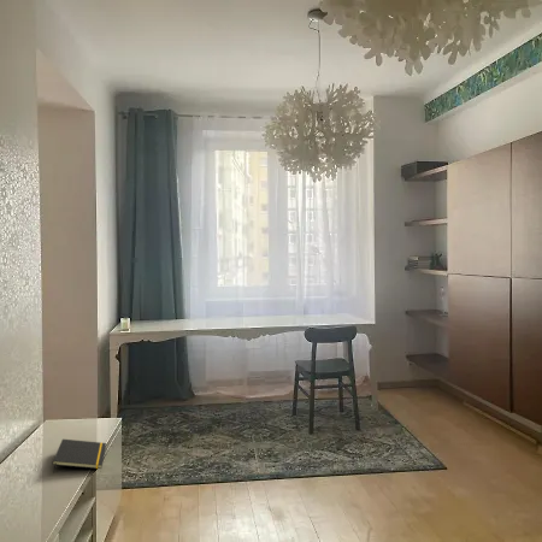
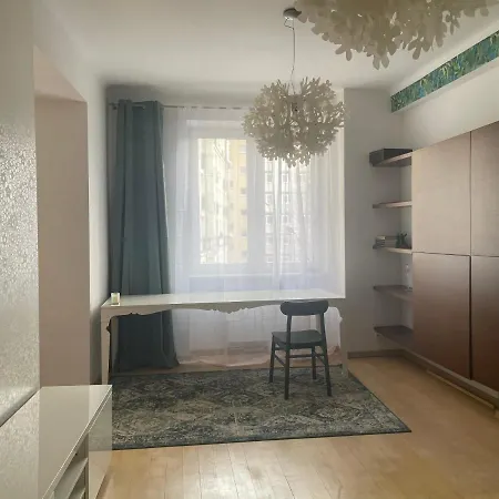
- notepad [52,438,107,475]
